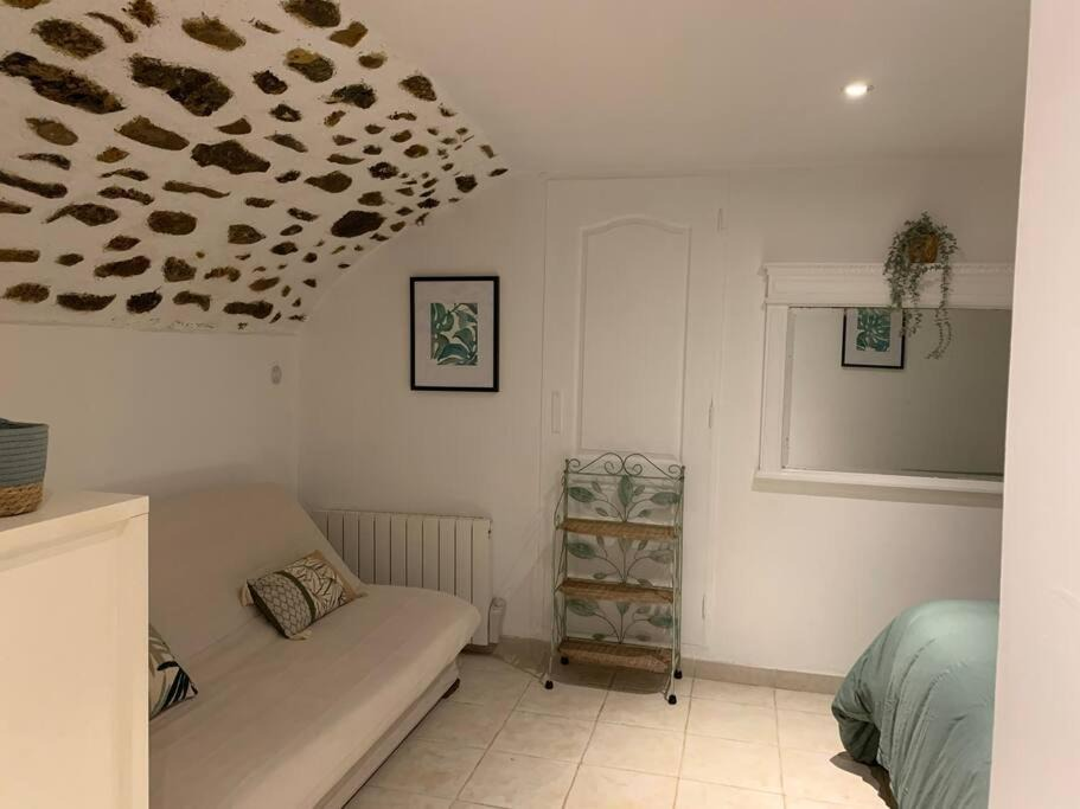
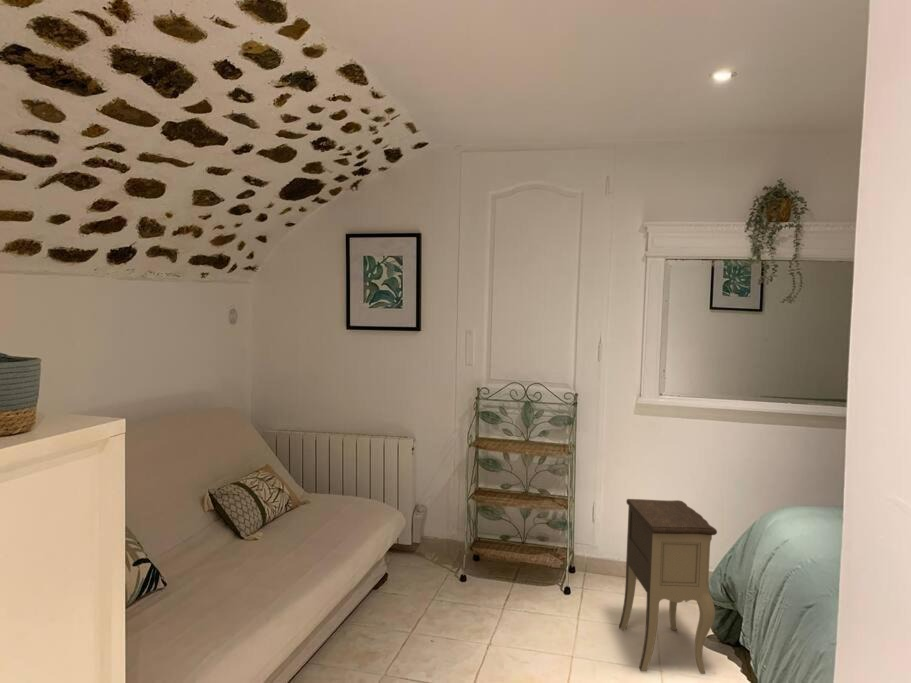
+ nightstand [618,498,718,675]
